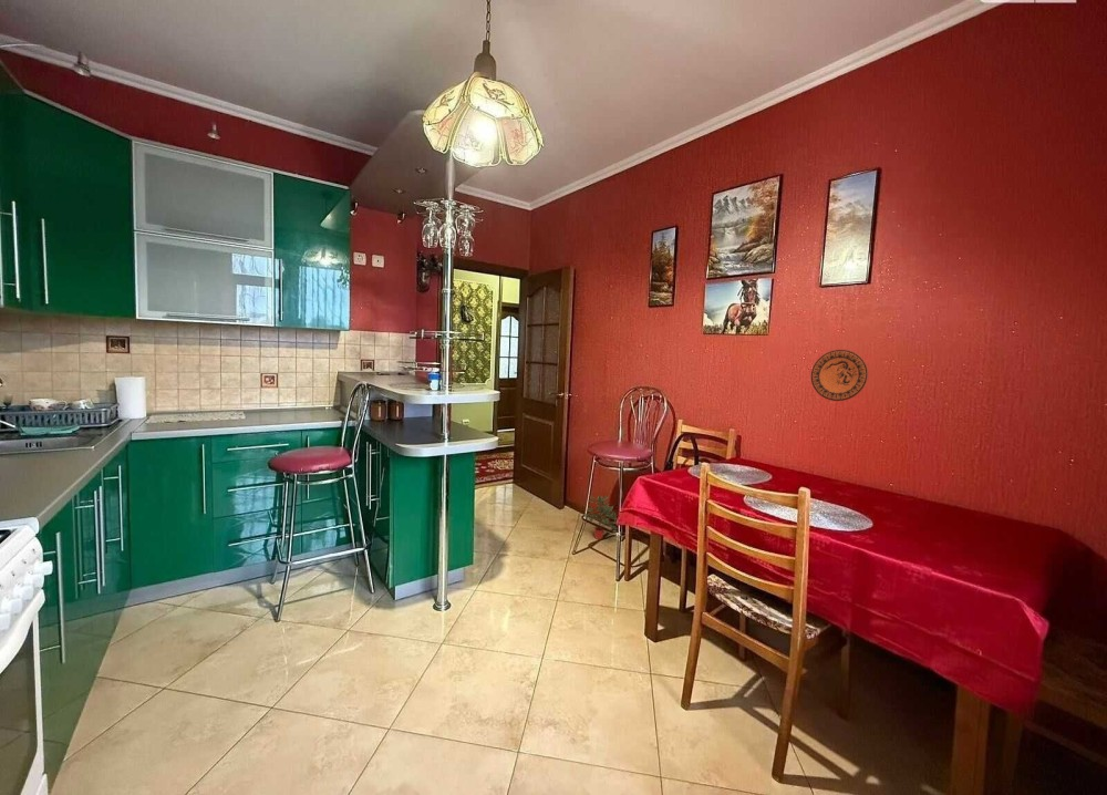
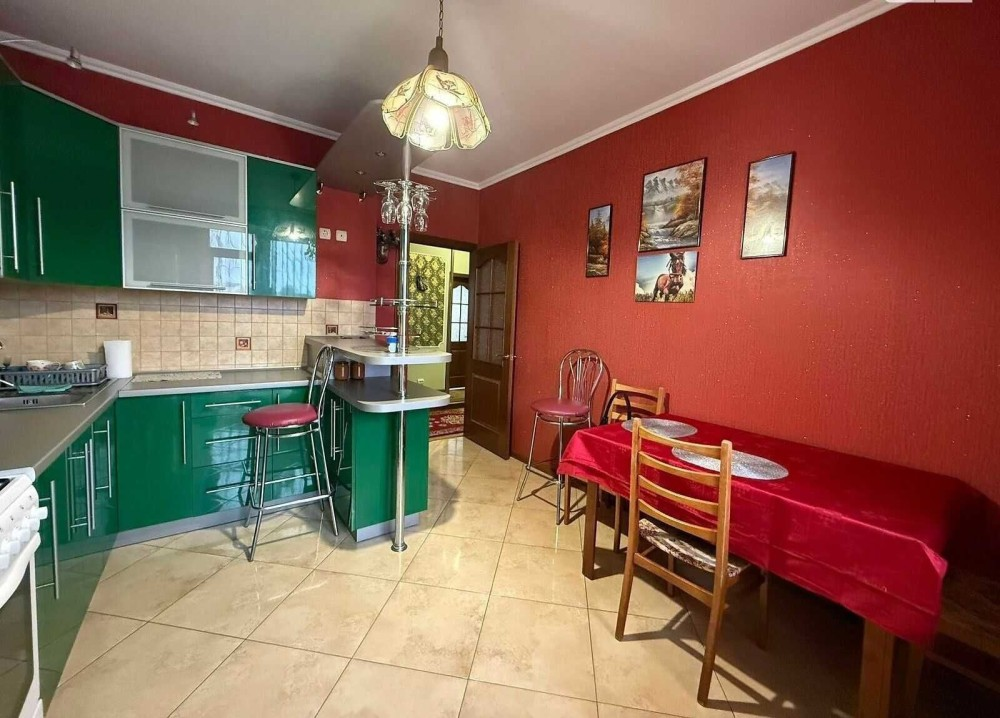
- potted plant [582,495,618,540]
- decorative plate [810,349,869,402]
